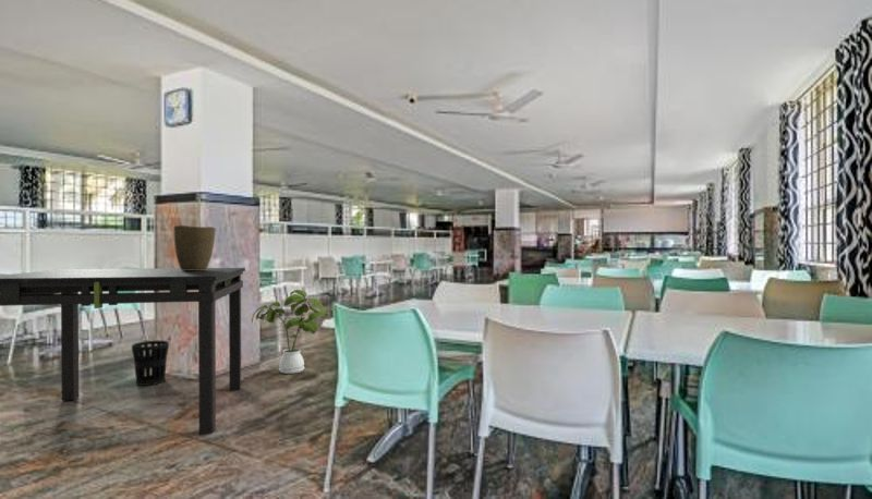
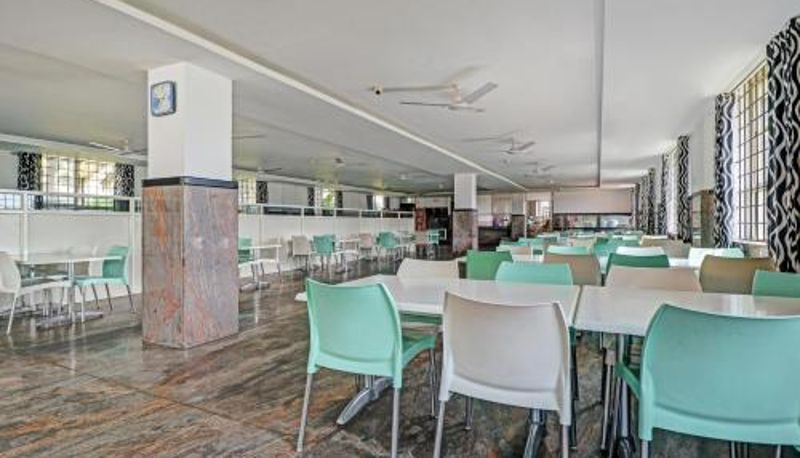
- house plant [251,289,328,375]
- dining table [0,267,246,436]
- vase [172,224,217,270]
- wastebasket [131,340,170,387]
